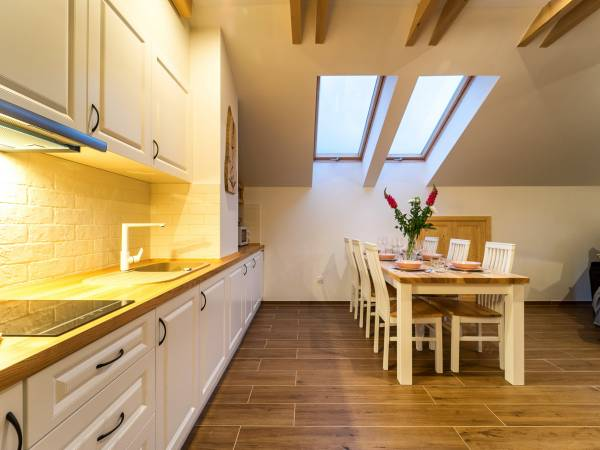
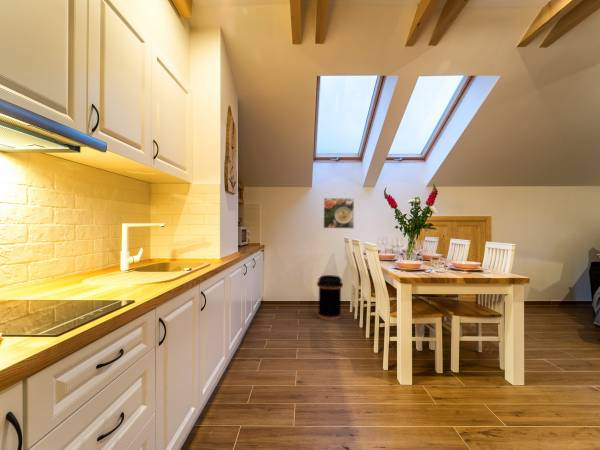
+ trash can [316,274,344,321]
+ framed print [322,197,355,230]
